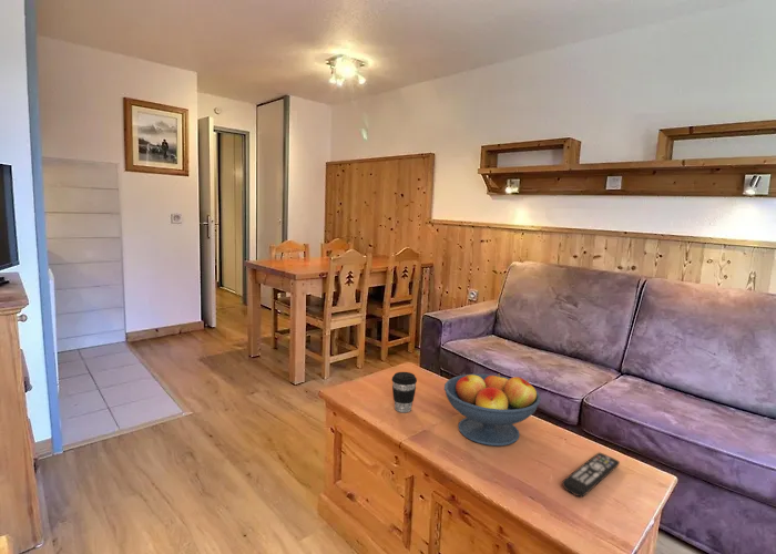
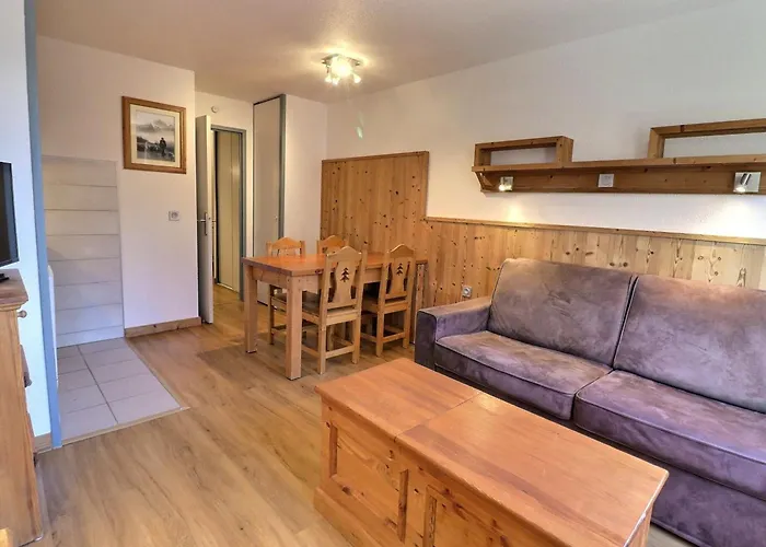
- fruit bowl [443,373,542,447]
- remote control [561,451,621,499]
- coffee cup [390,371,418,413]
